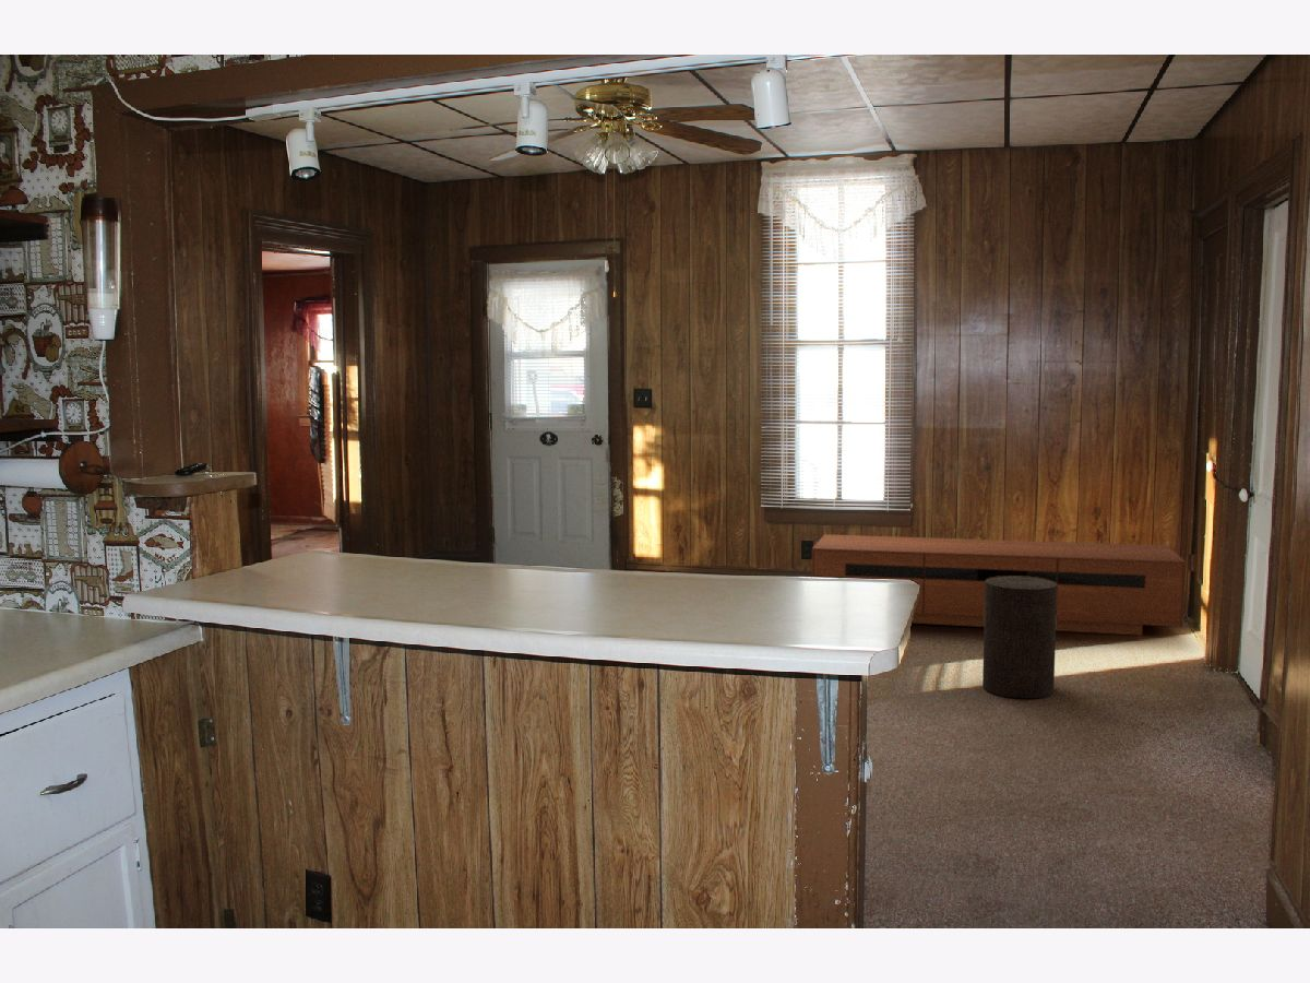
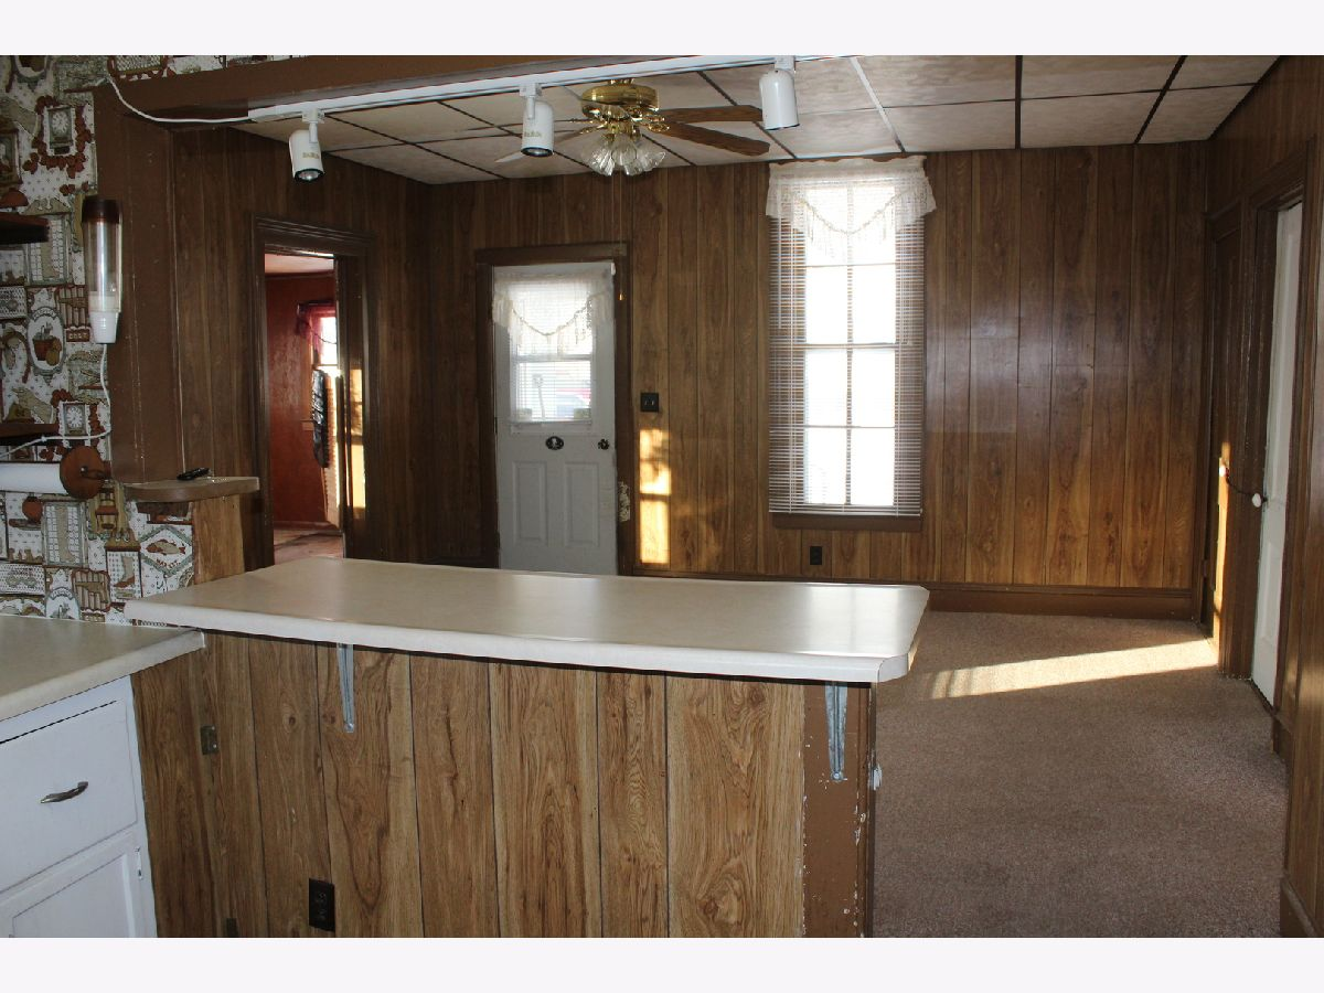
- stool [981,577,1057,700]
- media console [811,533,1187,637]
